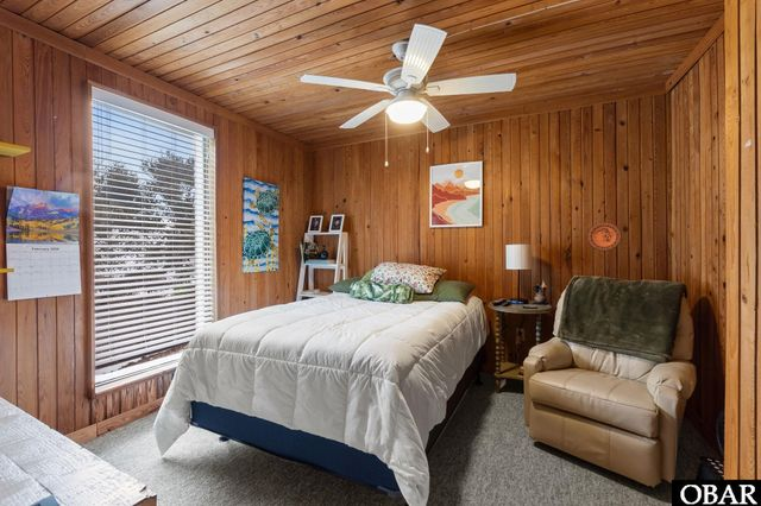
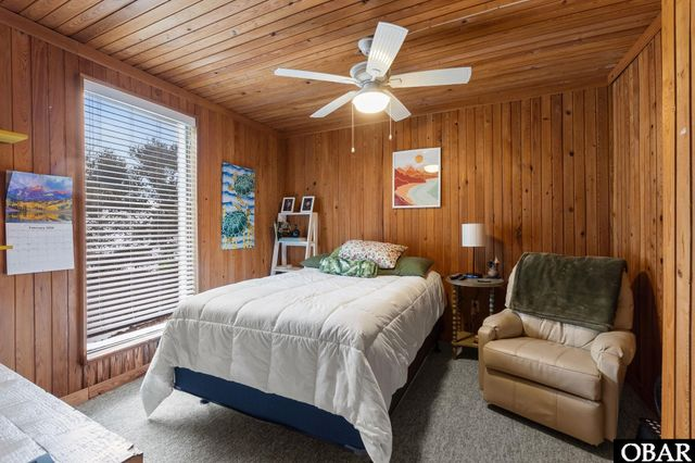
- decorative plate [586,221,623,252]
